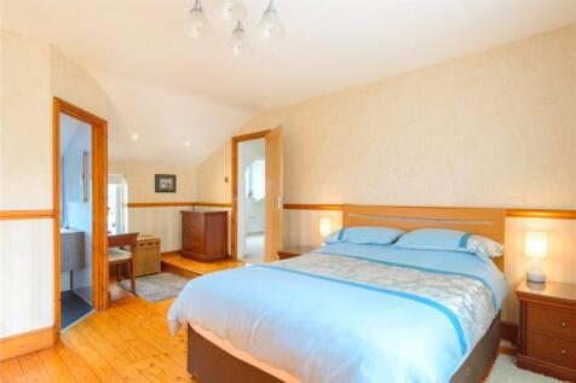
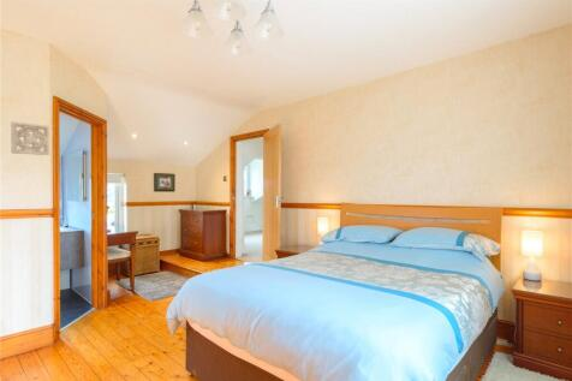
+ wall ornament [10,120,50,156]
